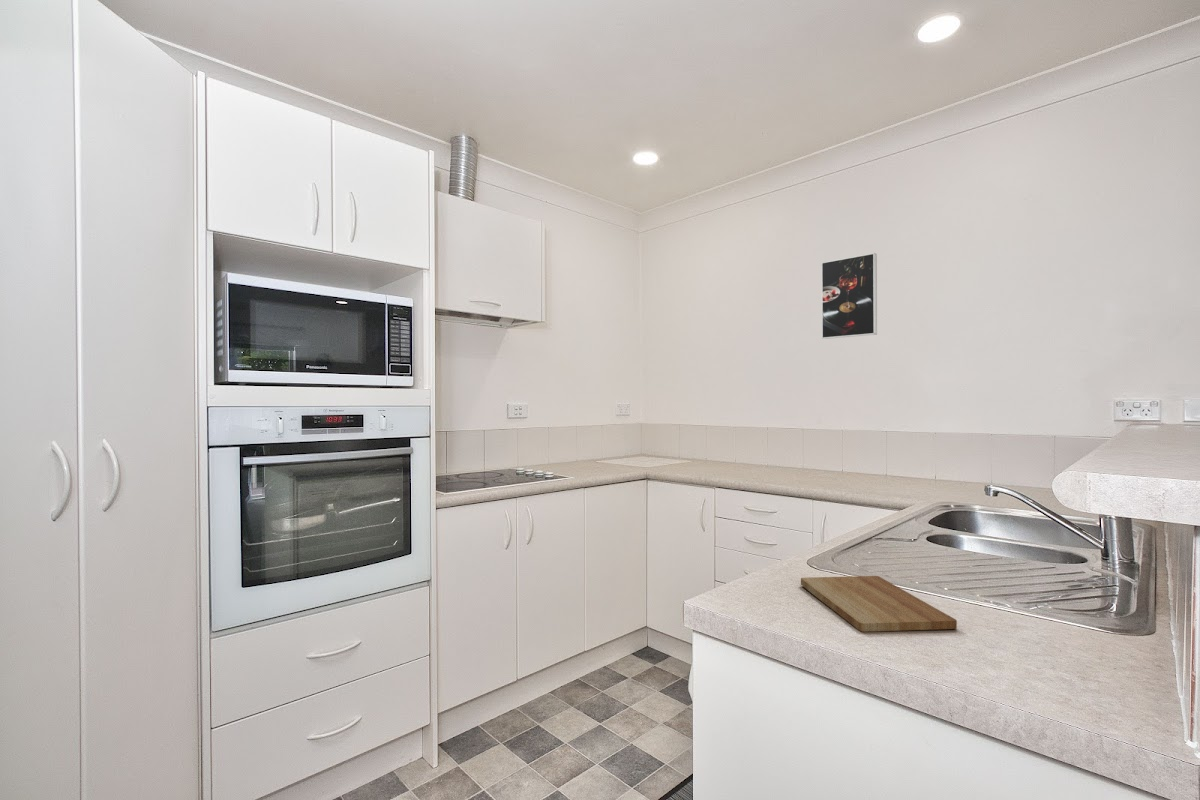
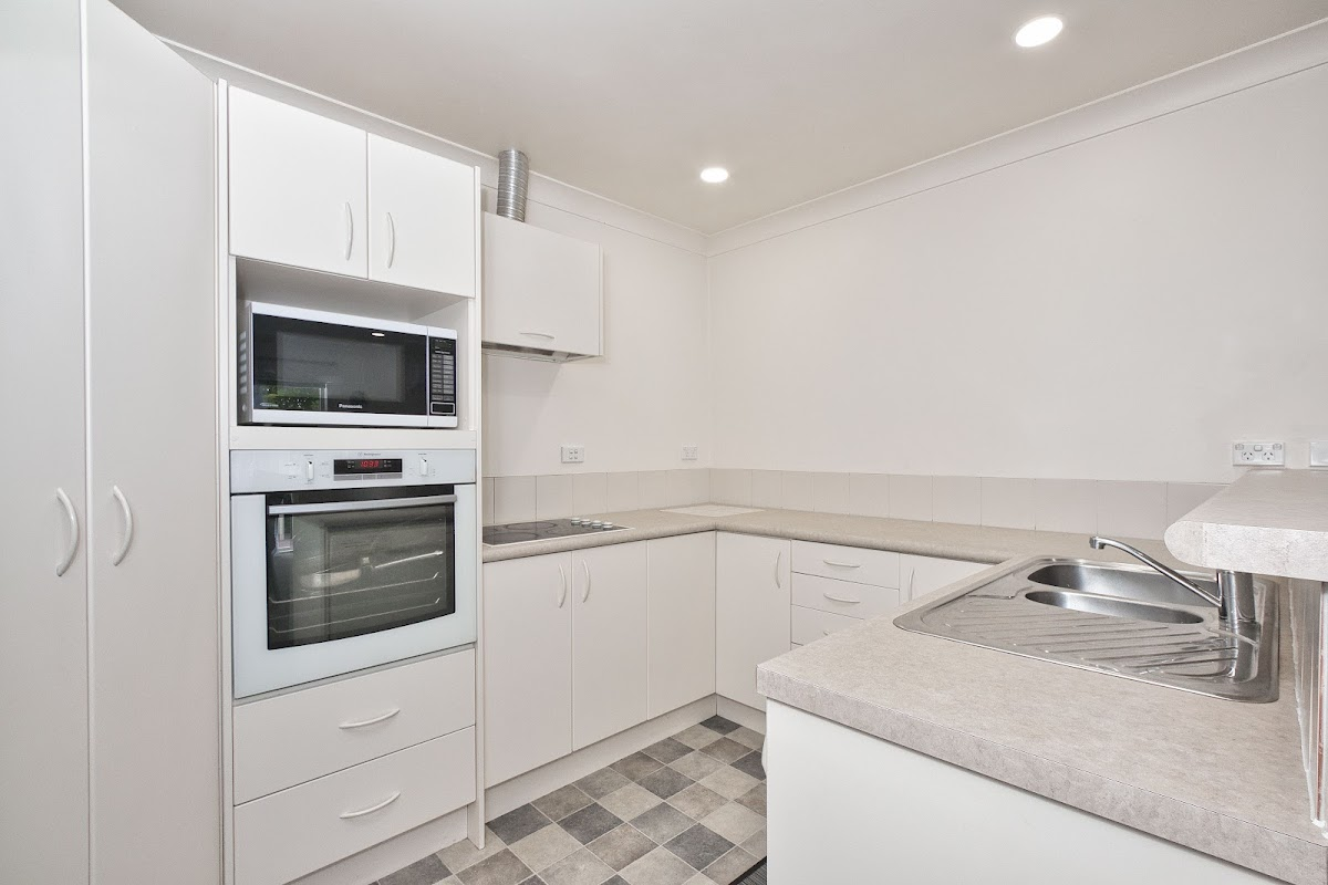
- cutting board [800,575,958,633]
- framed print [821,252,878,340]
